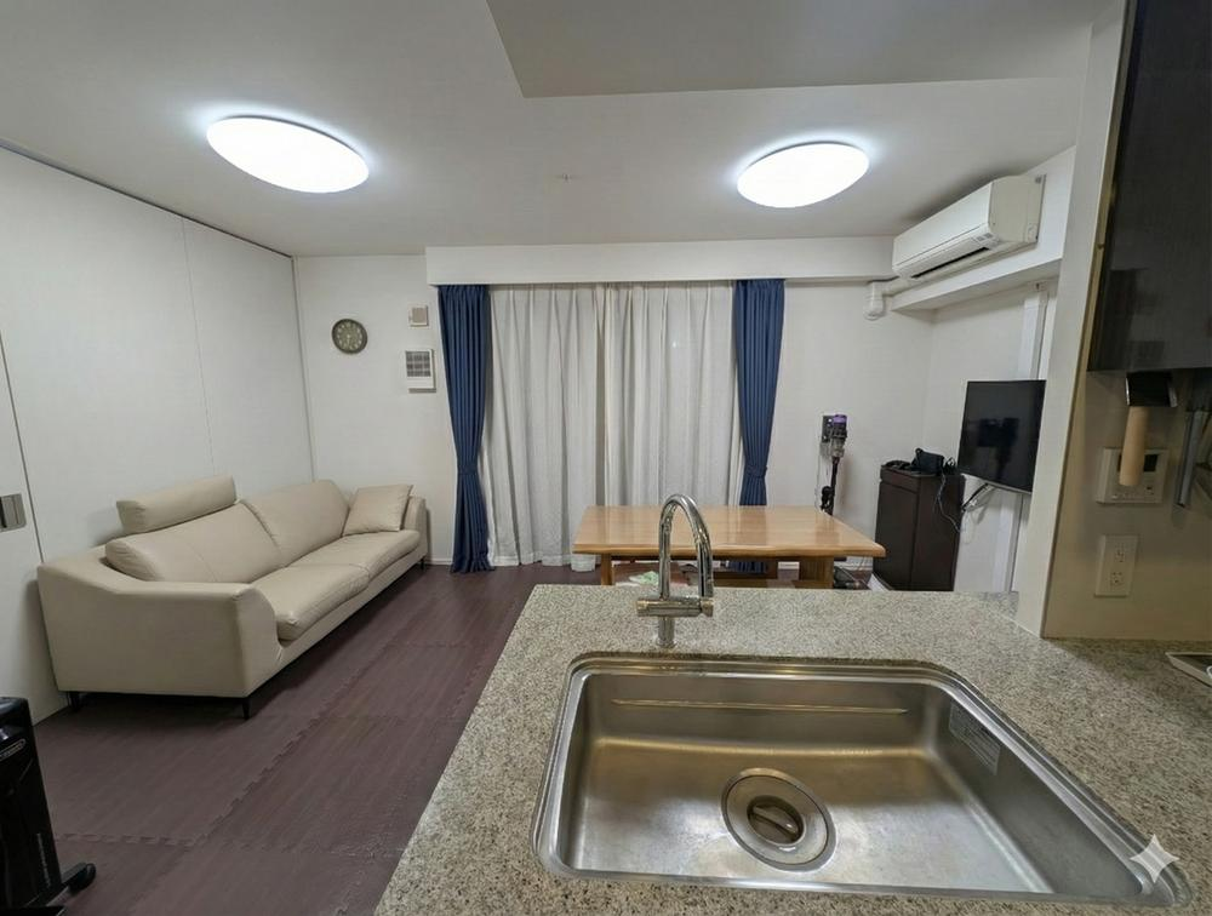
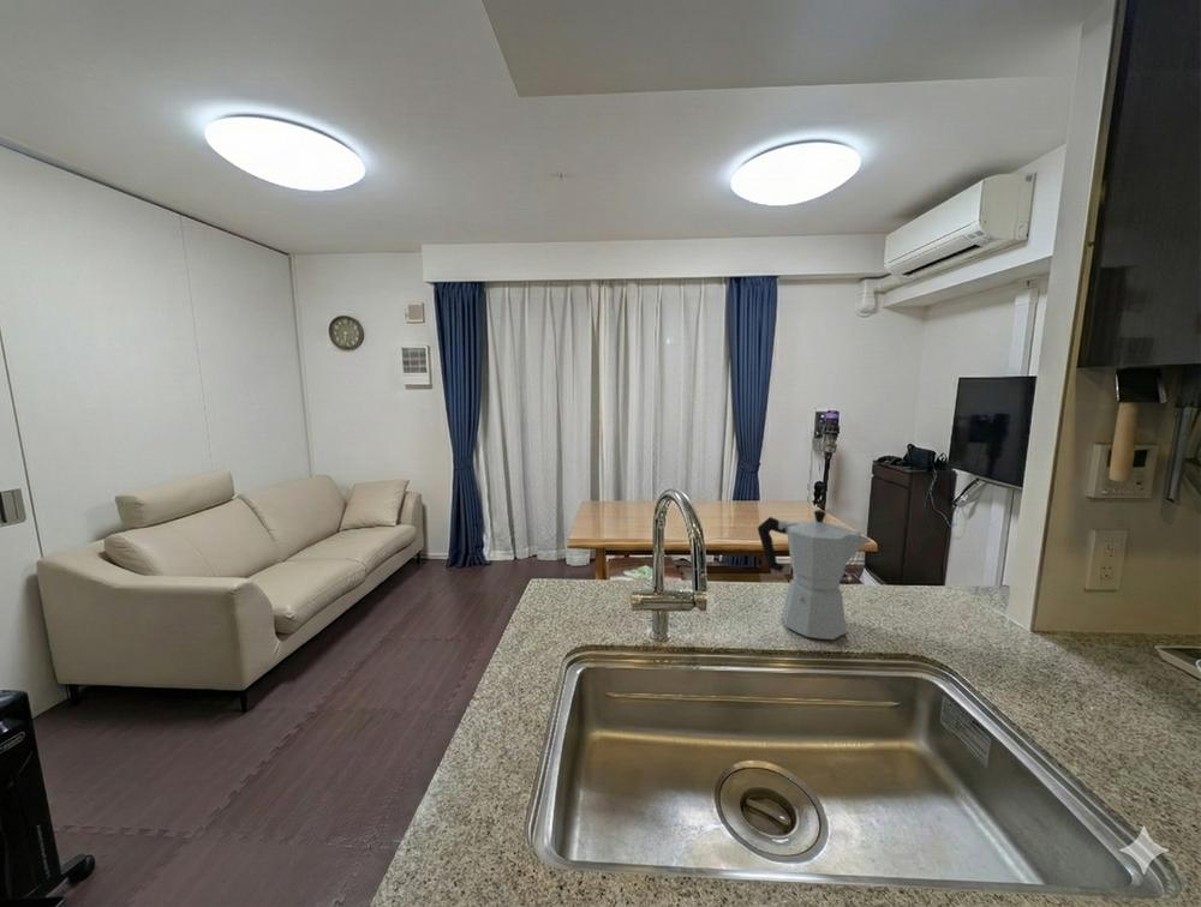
+ moka pot [757,509,872,641]
